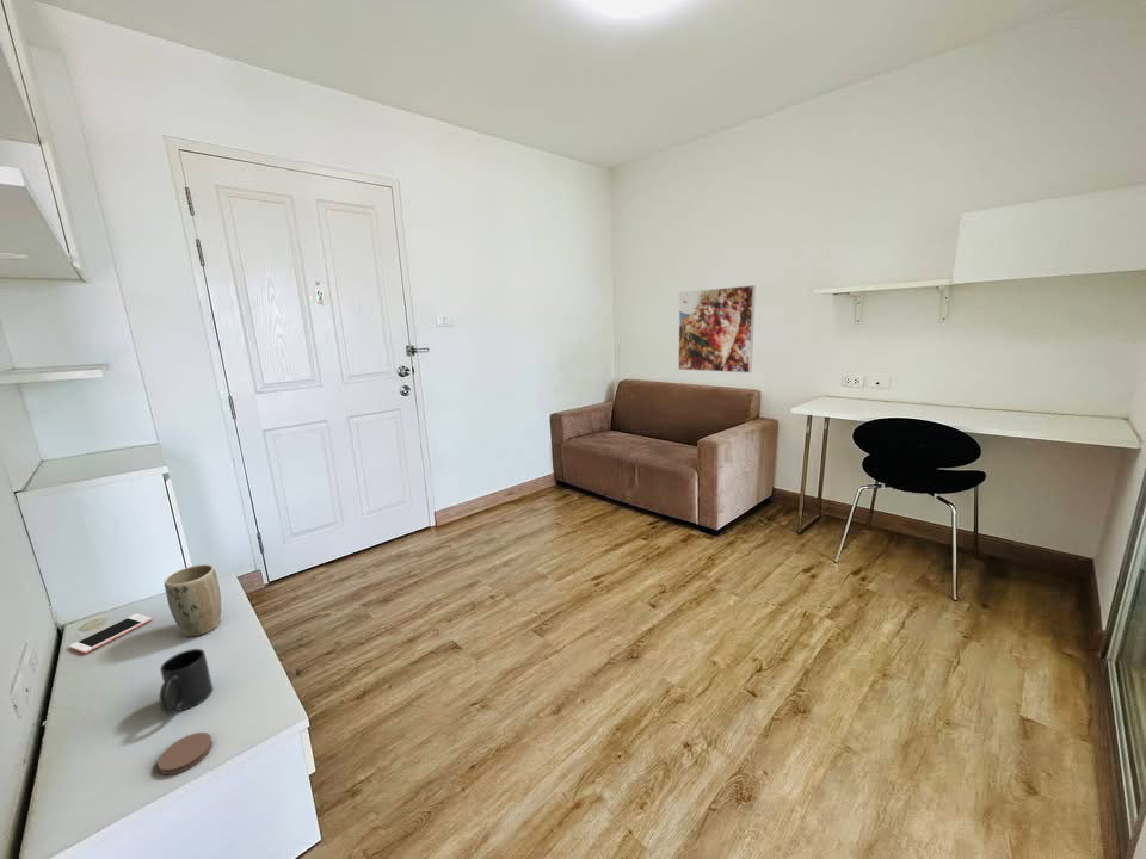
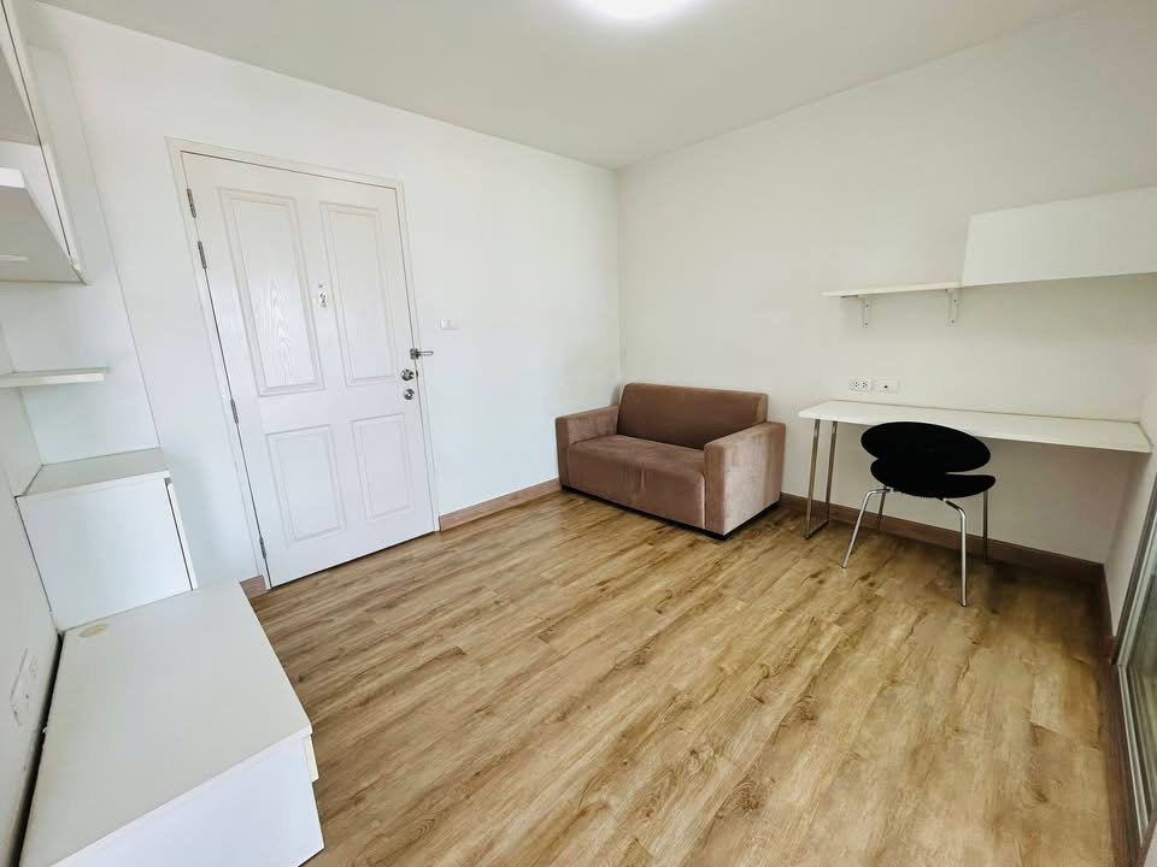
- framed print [677,284,757,375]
- cell phone [68,613,153,654]
- mug [159,648,214,716]
- plant pot [164,563,222,637]
- coaster [156,731,214,775]
